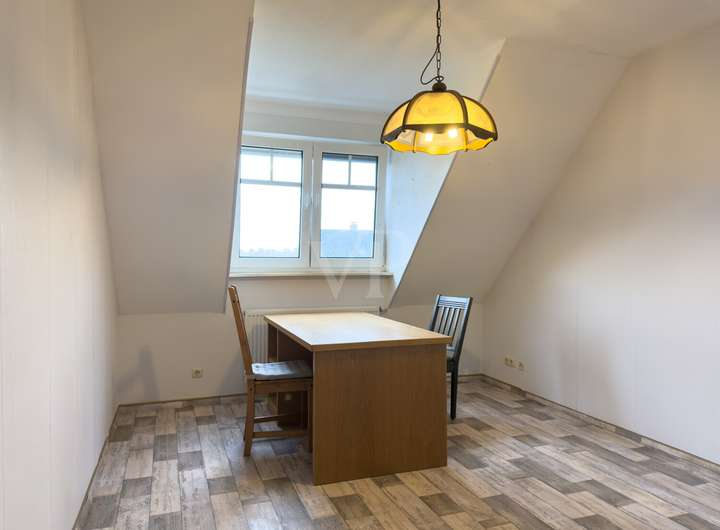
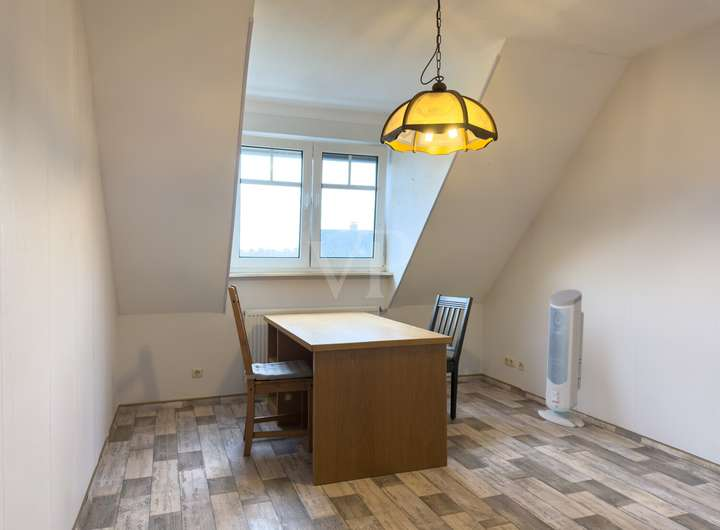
+ air purifier [537,289,585,429]
